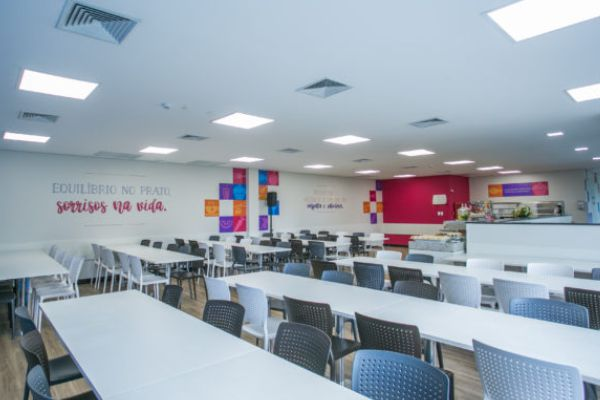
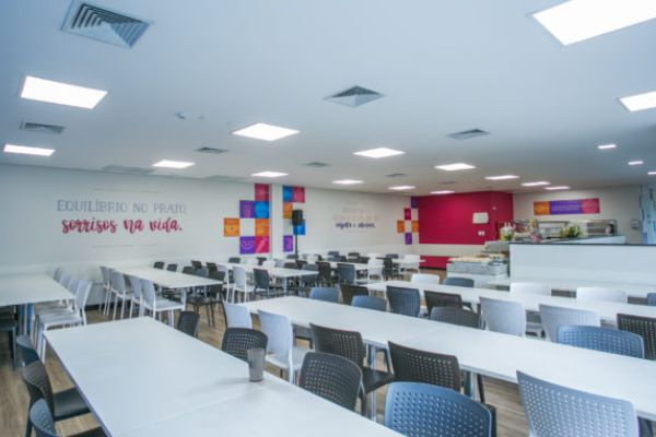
+ cup [246,347,266,382]
